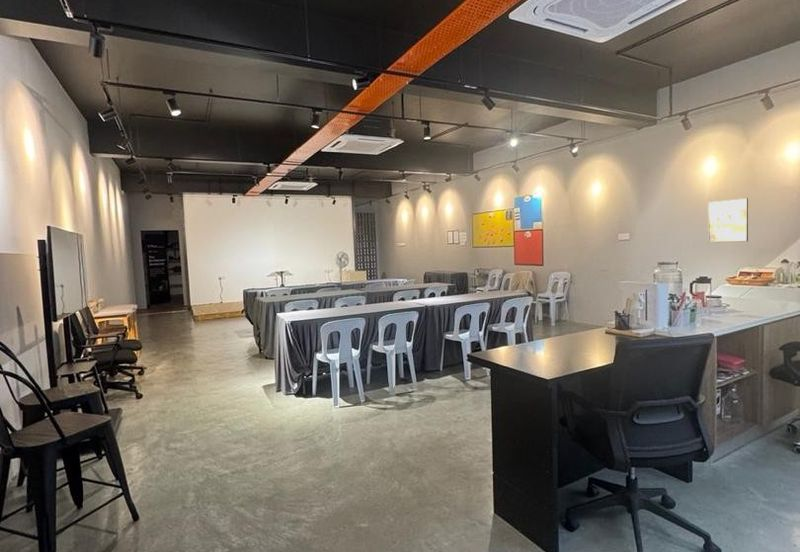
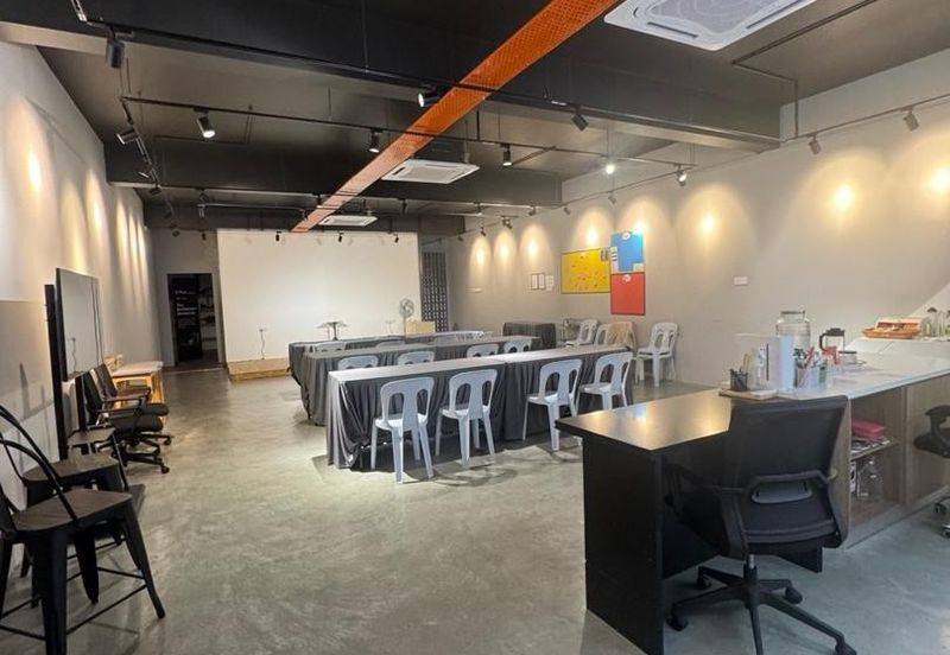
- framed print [707,197,749,244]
